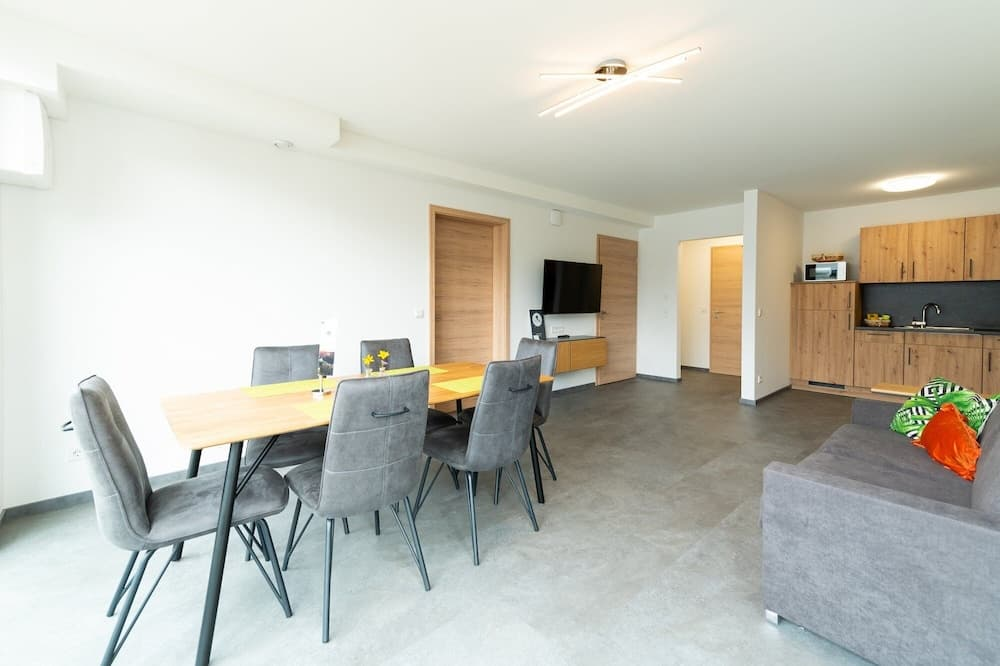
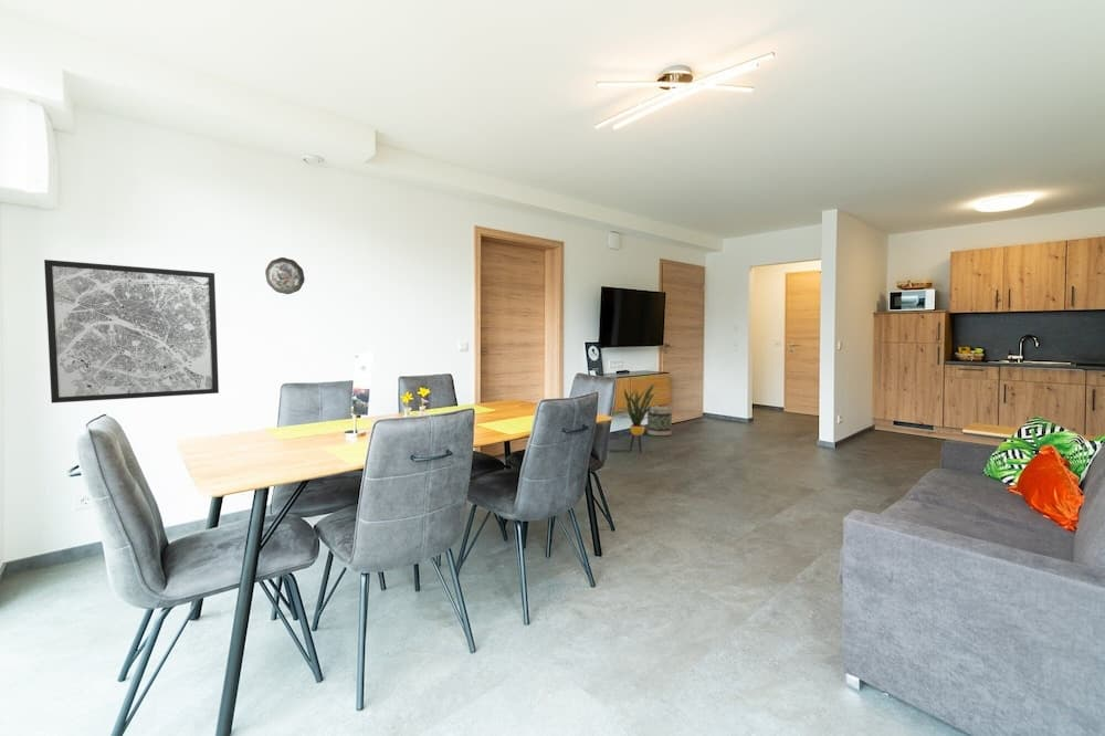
+ house plant [617,382,657,453]
+ wall art [43,259,220,404]
+ decorative plate [264,256,306,295]
+ basket [646,406,673,437]
